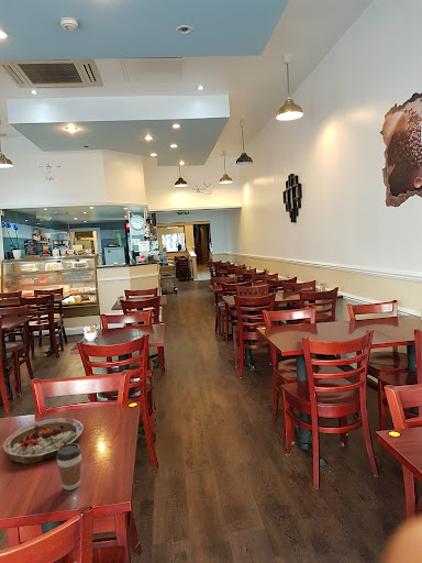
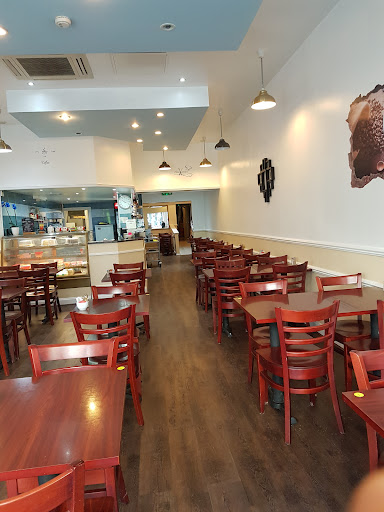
- coffee cup [55,443,82,492]
- plate [2,418,85,465]
